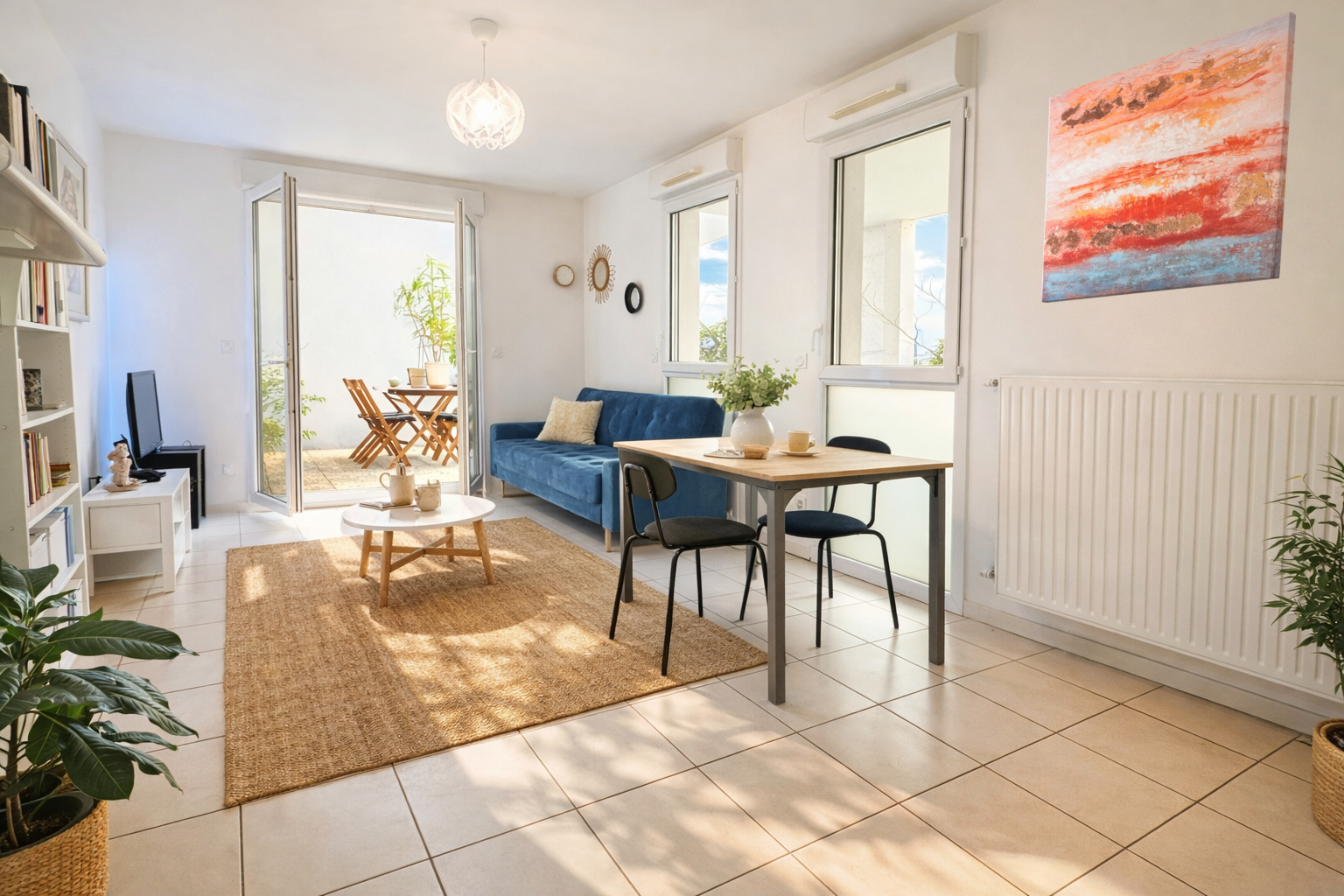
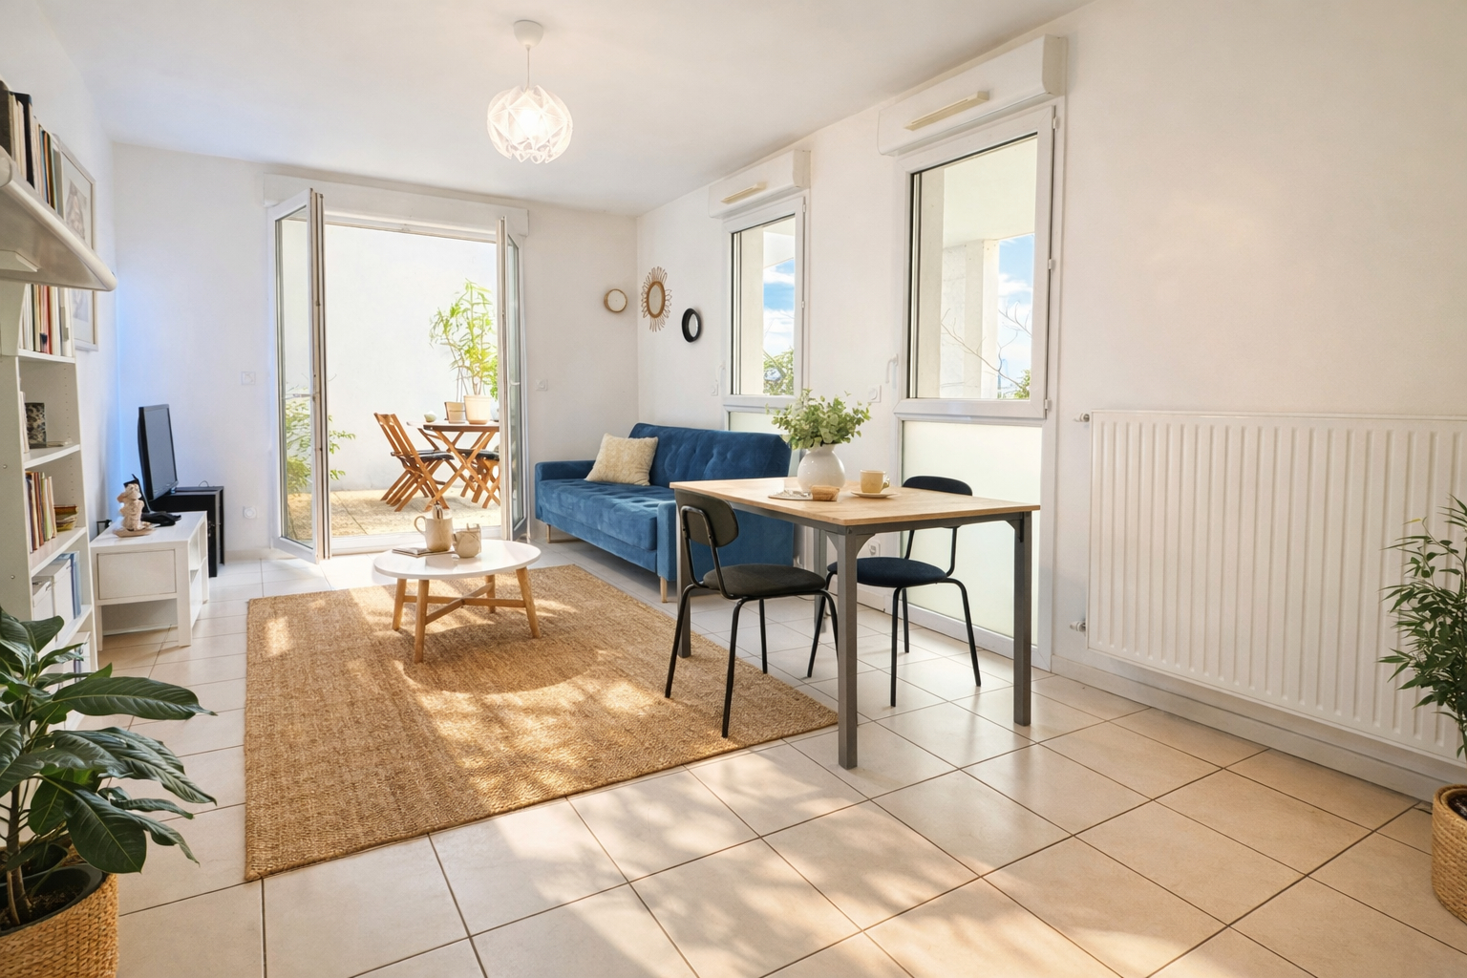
- wall art [1040,11,1297,304]
